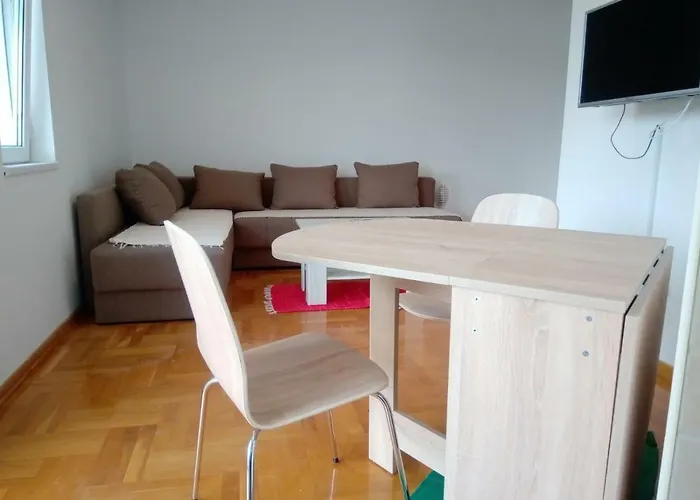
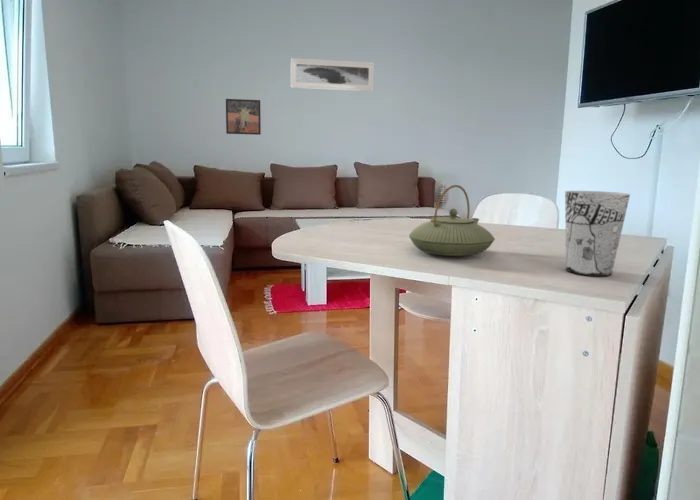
+ teapot [408,184,496,257]
+ cup [564,190,631,277]
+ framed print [225,98,262,136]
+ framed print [290,57,375,92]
